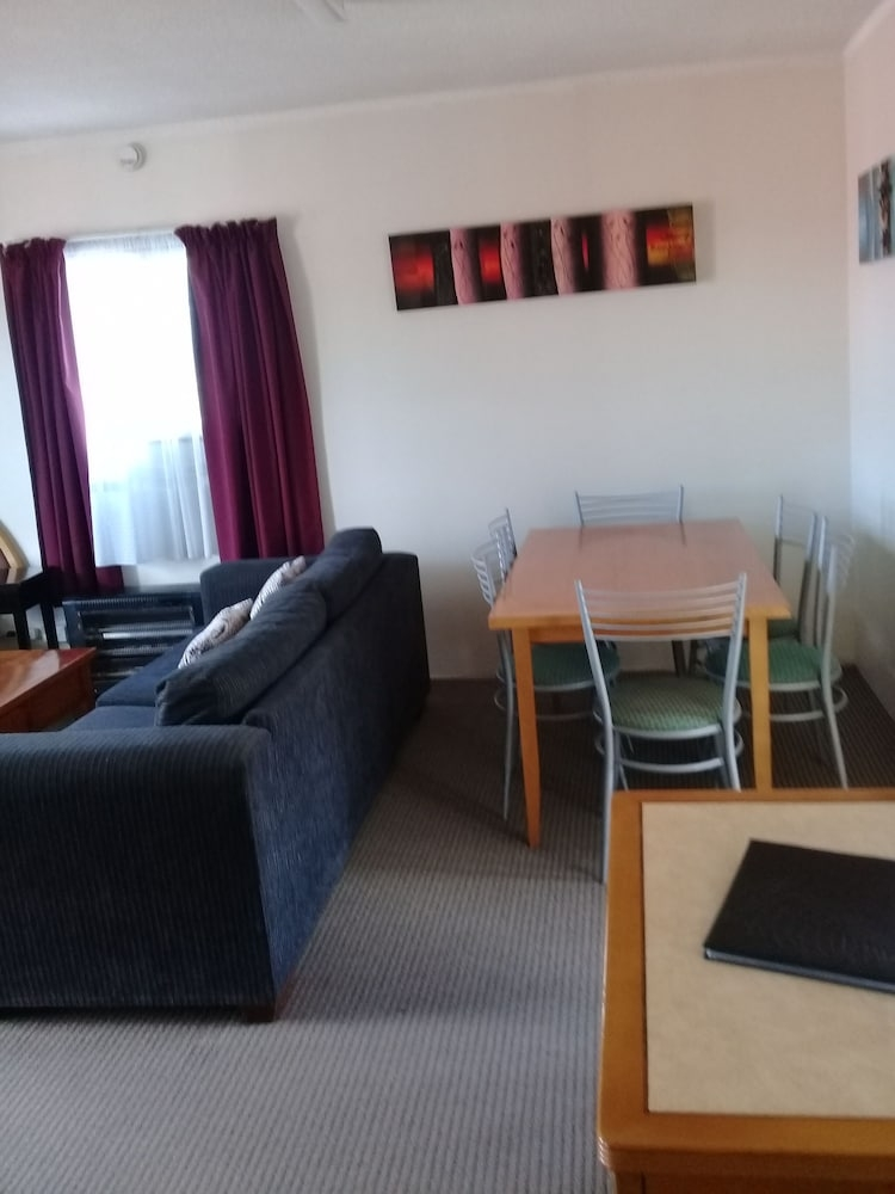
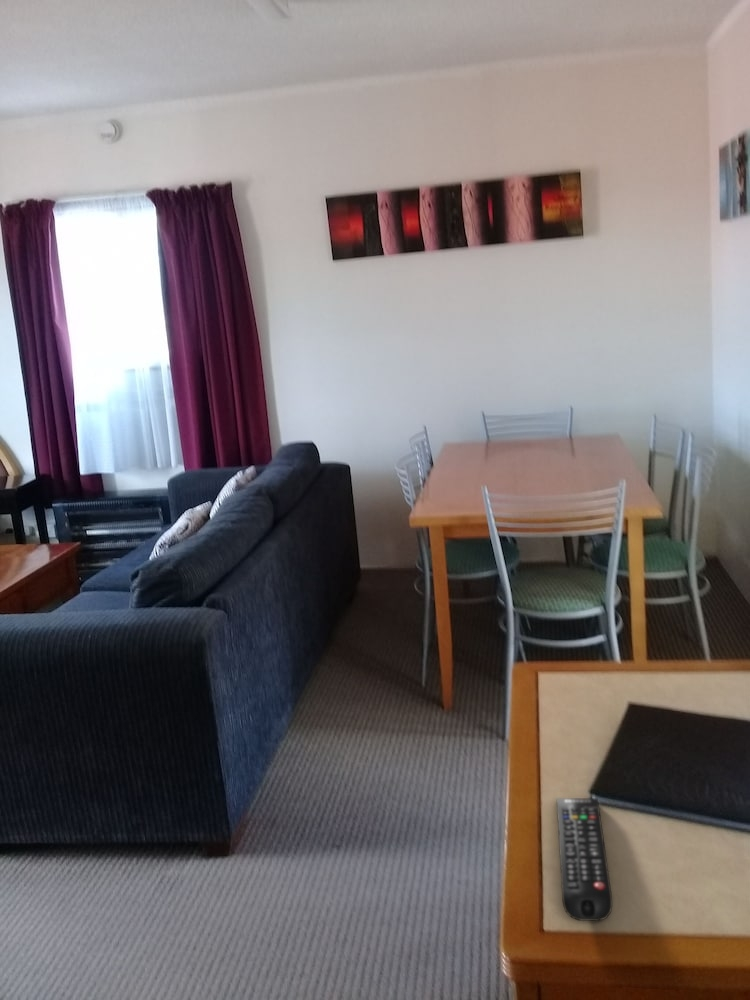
+ remote control [556,797,613,922]
